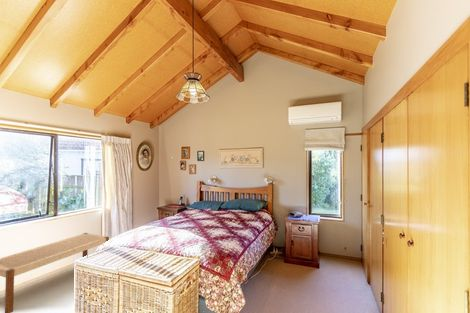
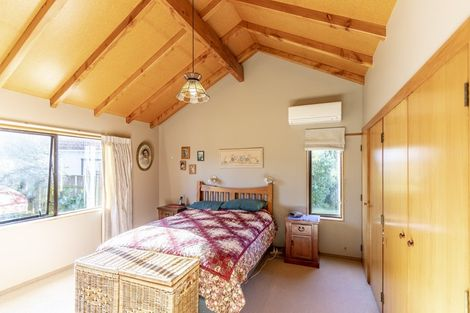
- bench [0,232,110,313]
